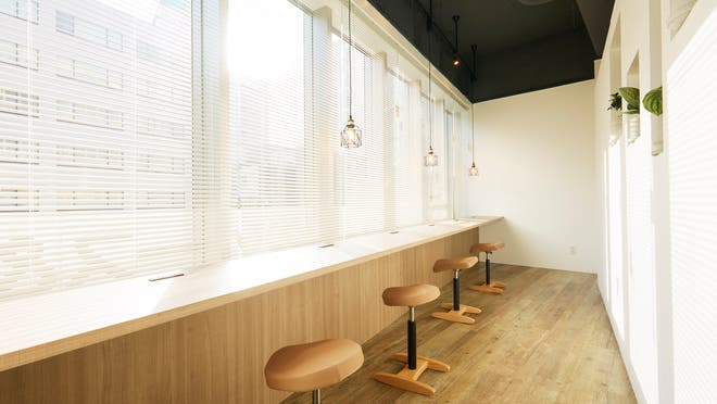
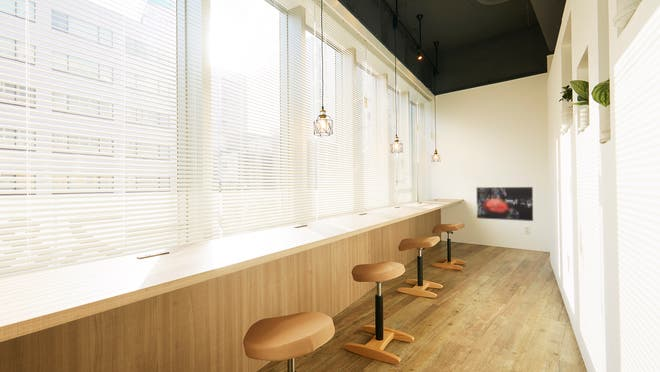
+ wall art [476,186,534,222]
